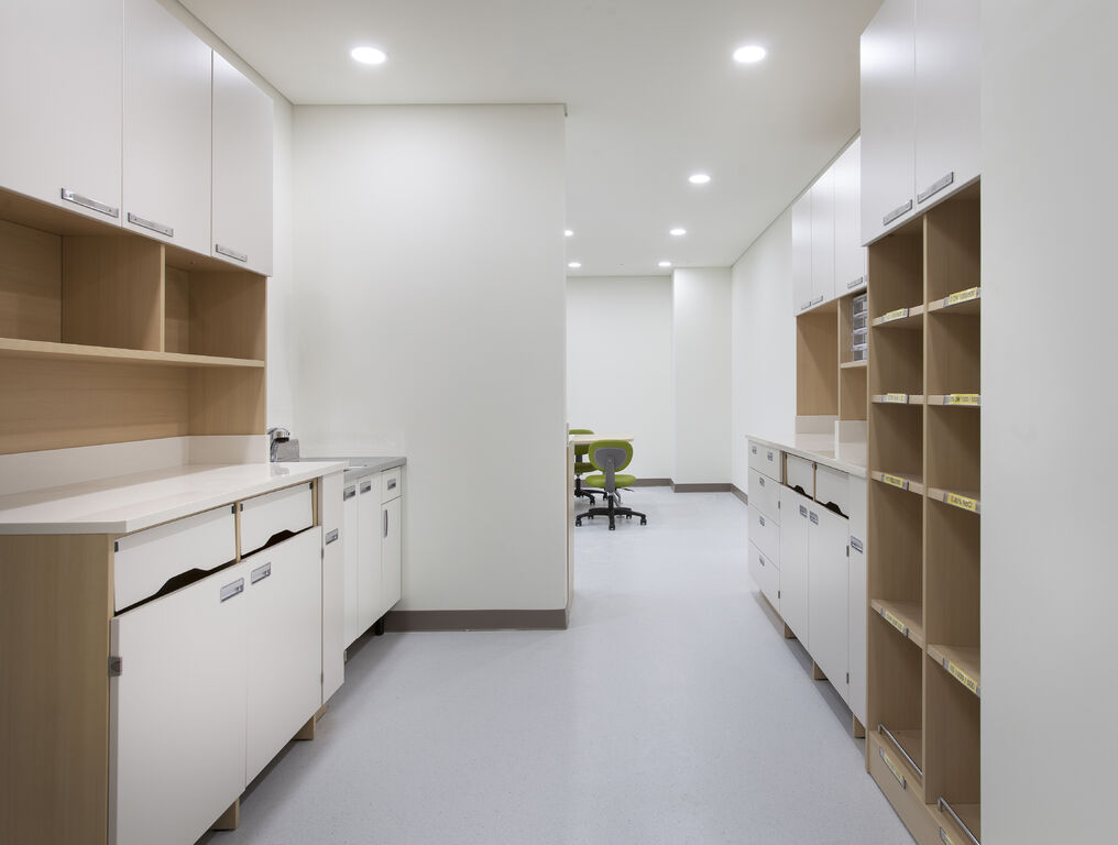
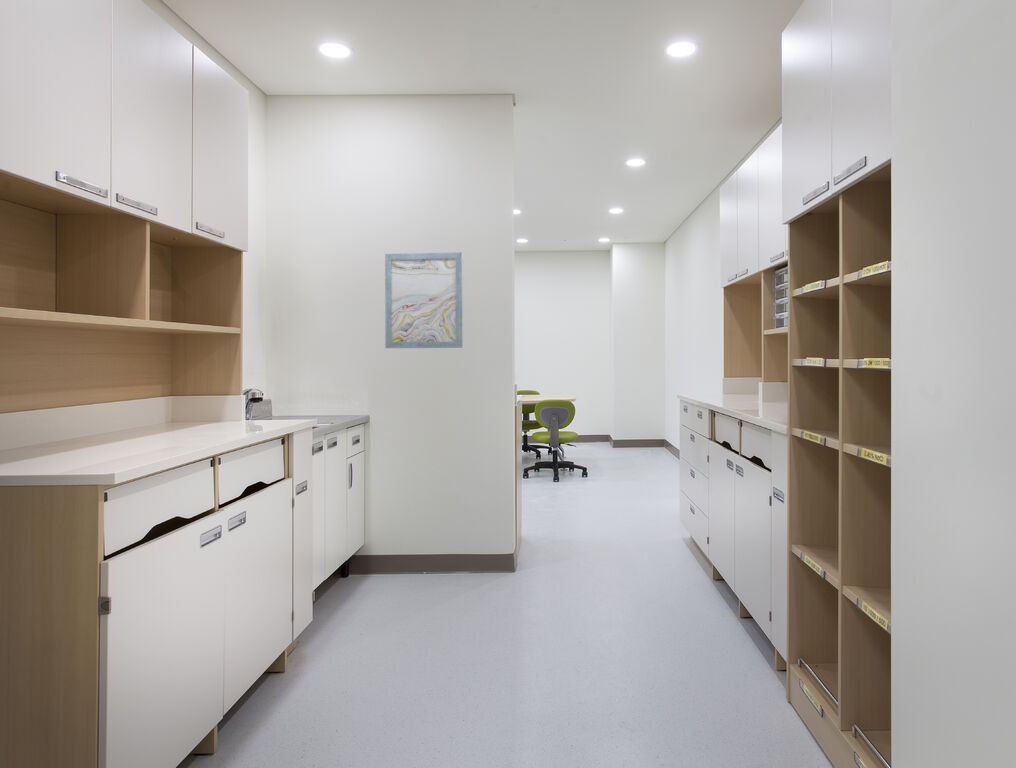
+ wall art [384,251,464,349]
